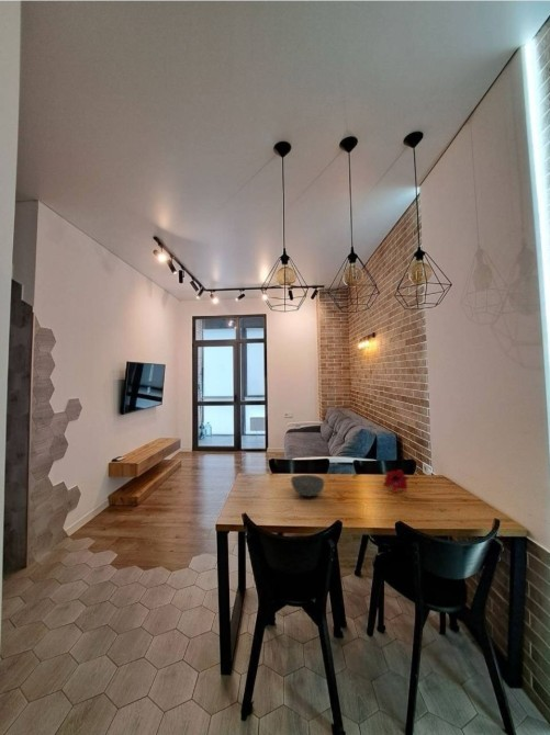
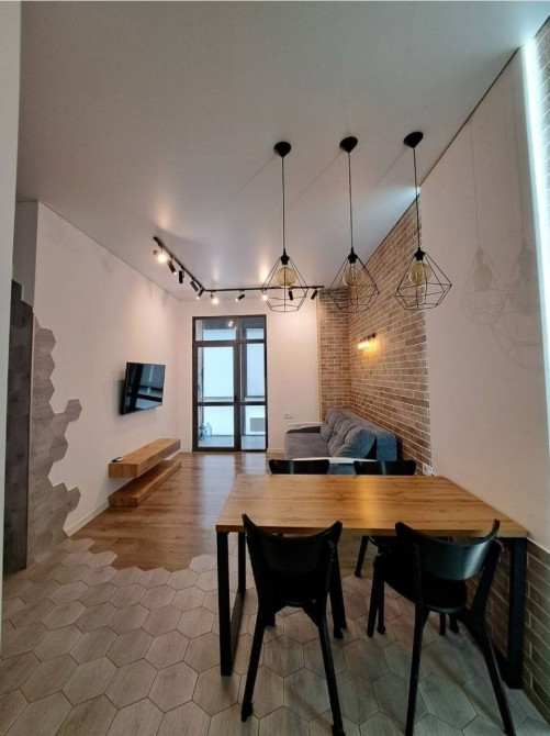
- flower [382,468,409,494]
- bowl [290,474,325,497]
